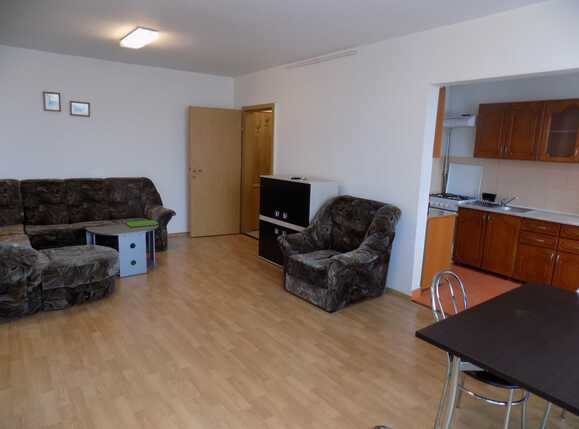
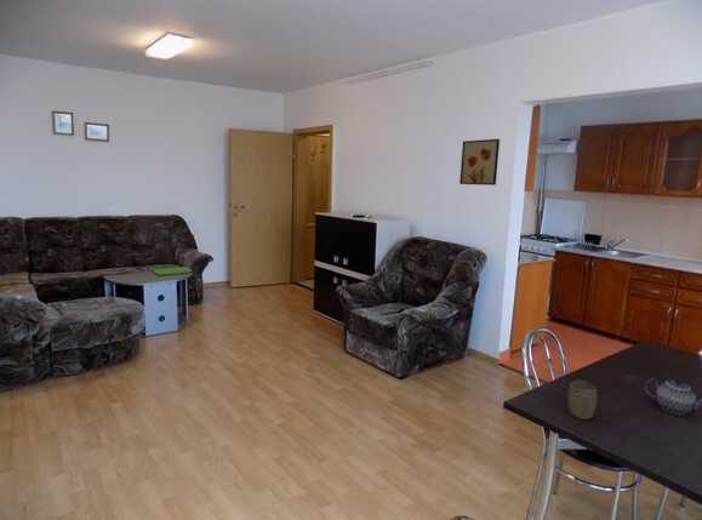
+ teapot [643,378,702,416]
+ wall art [458,138,501,187]
+ cup [566,379,598,421]
